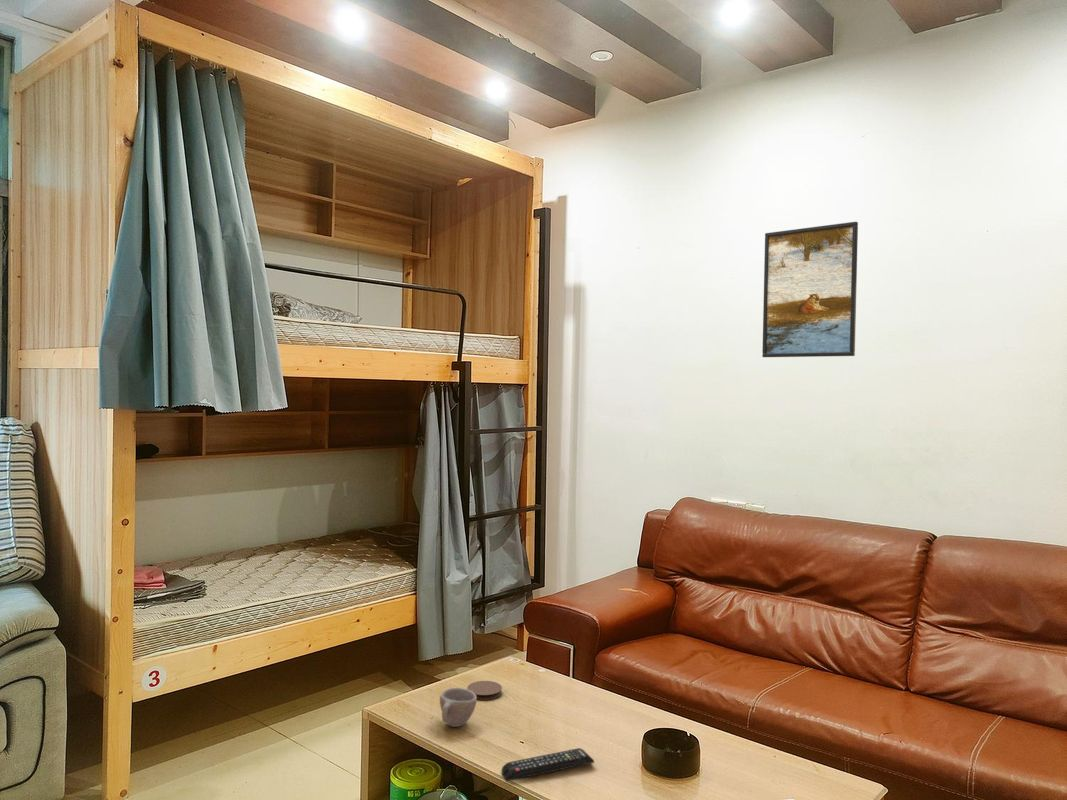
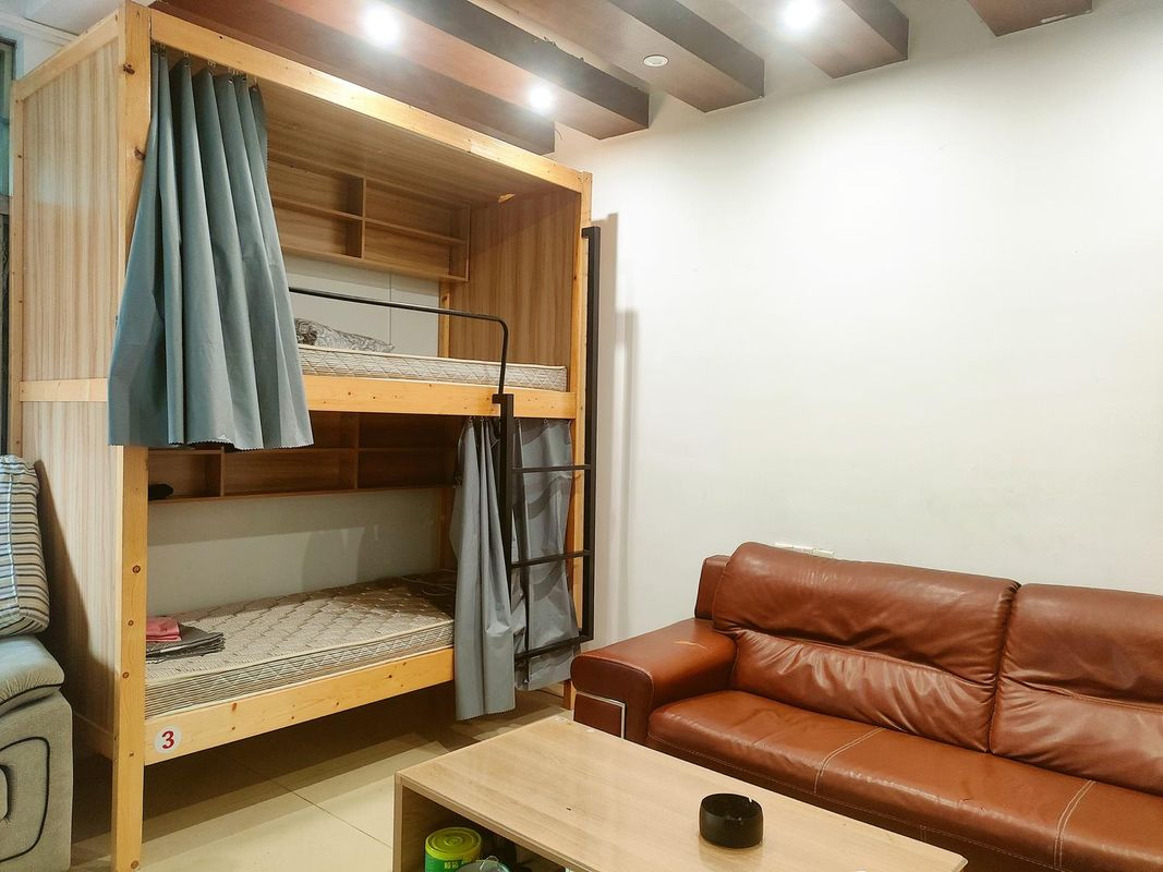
- remote control [500,747,595,782]
- cup [439,687,478,728]
- coaster [466,680,503,701]
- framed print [761,221,859,358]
